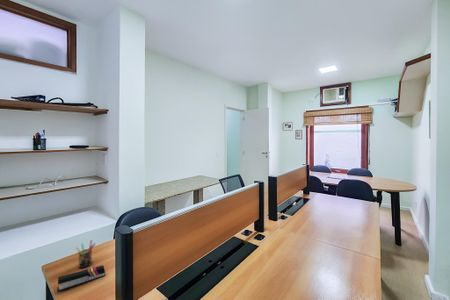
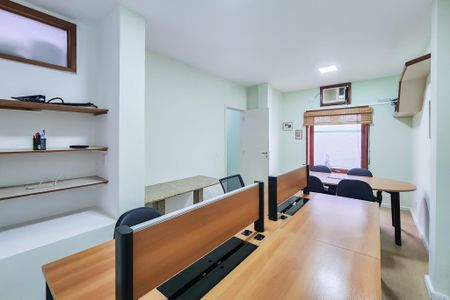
- pen holder [75,239,96,269]
- stapler [56,264,106,293]
